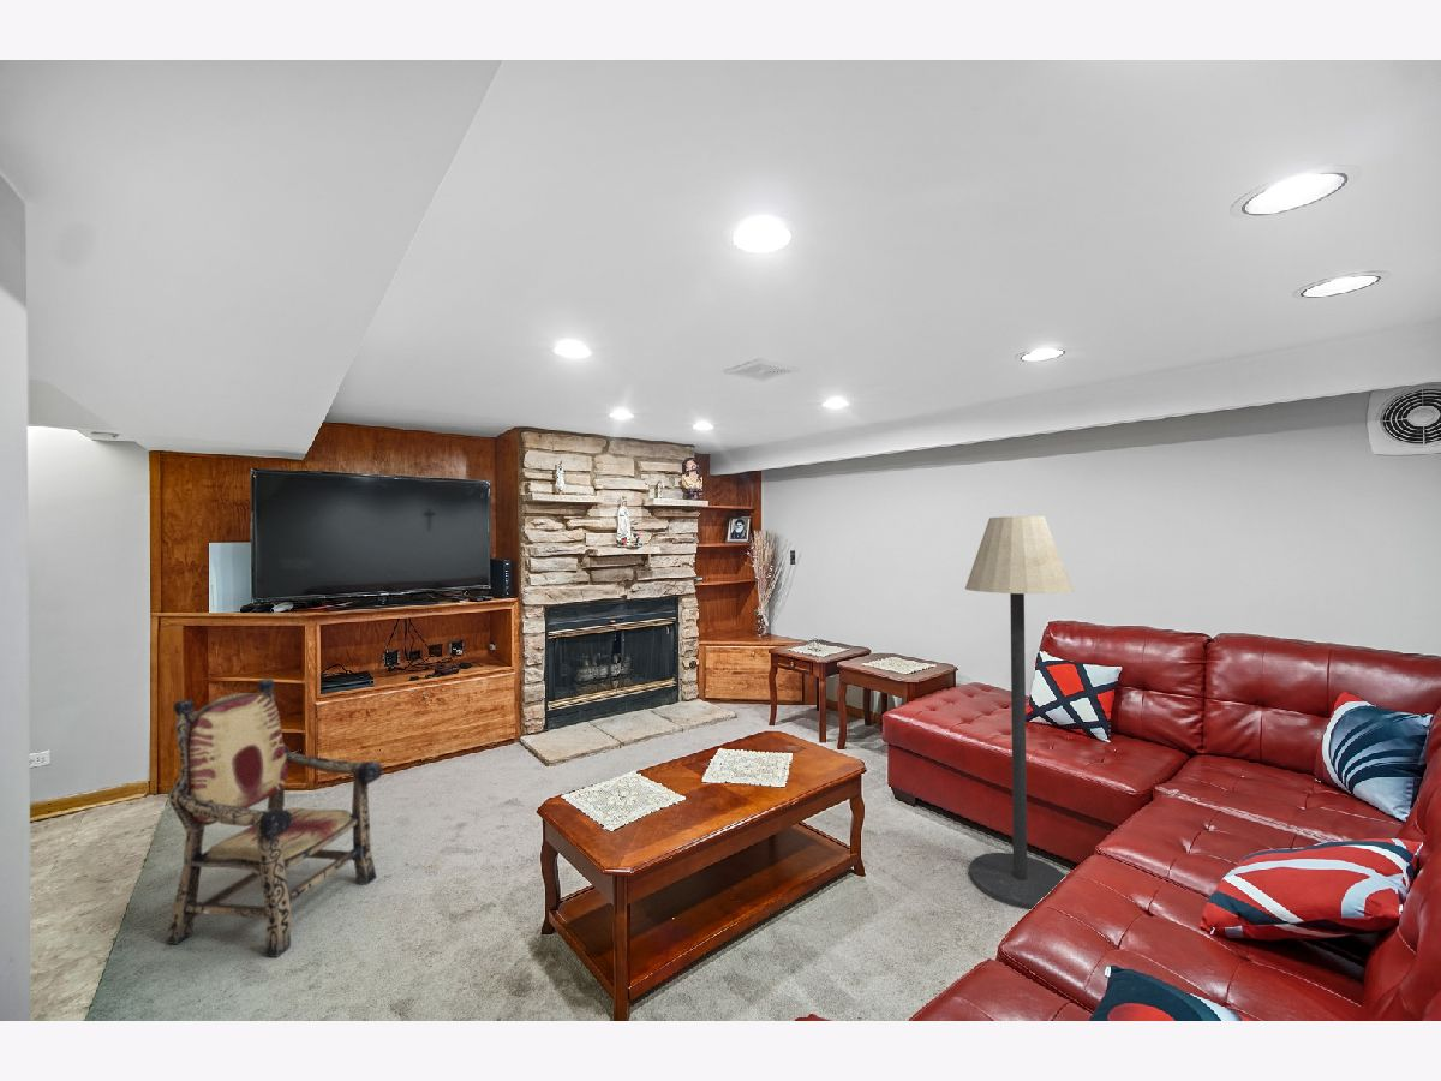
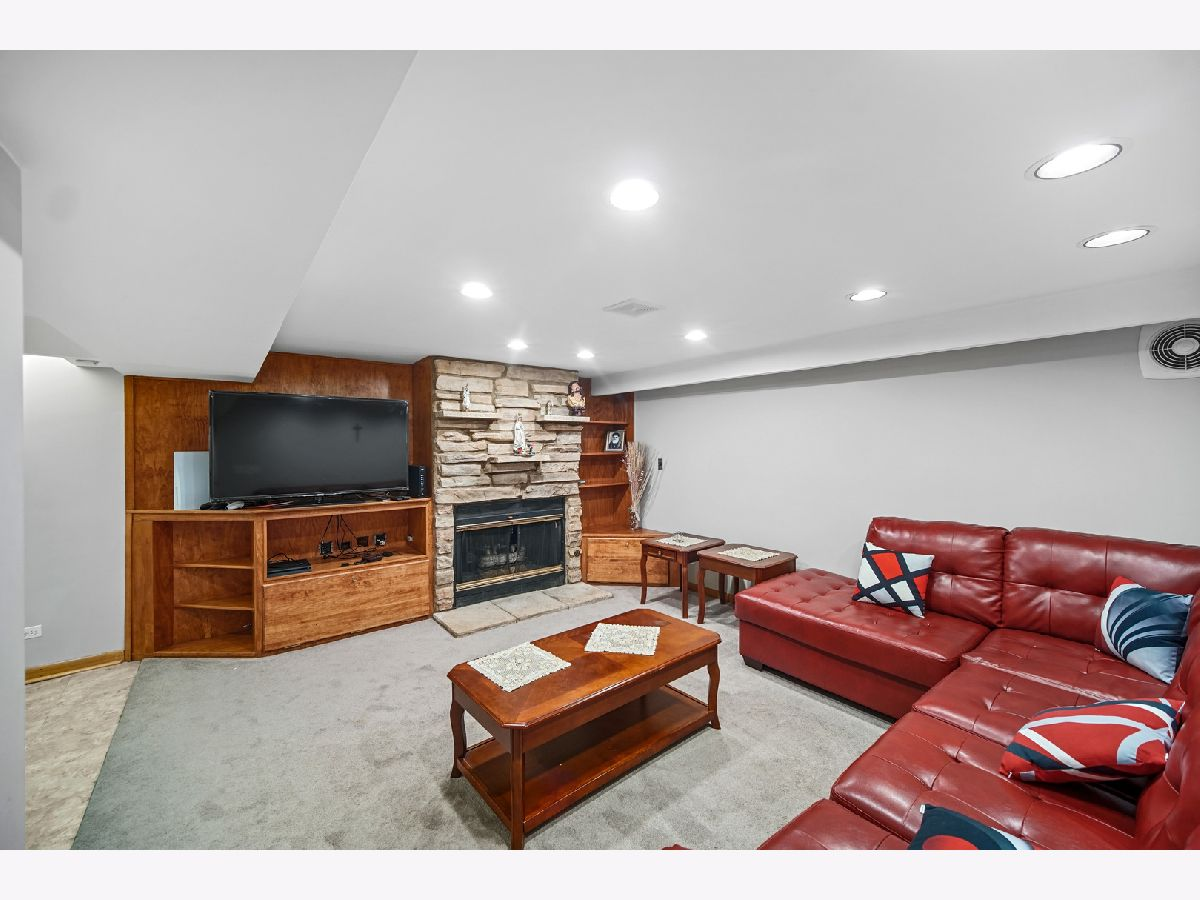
- floor lamp [964,515,1075,910]
- armchair [165,677,384,958]
